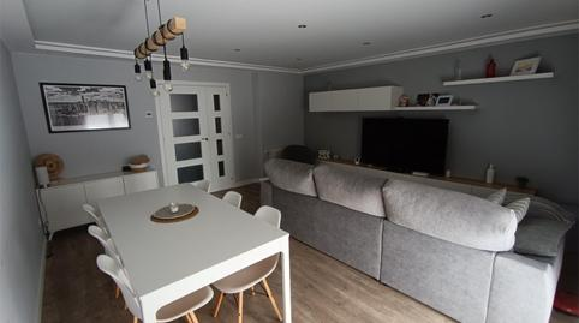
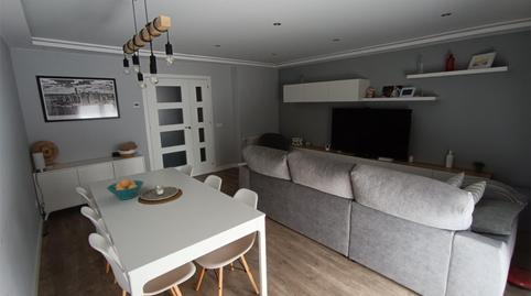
+ fruit bowl [106,178,144,200]
